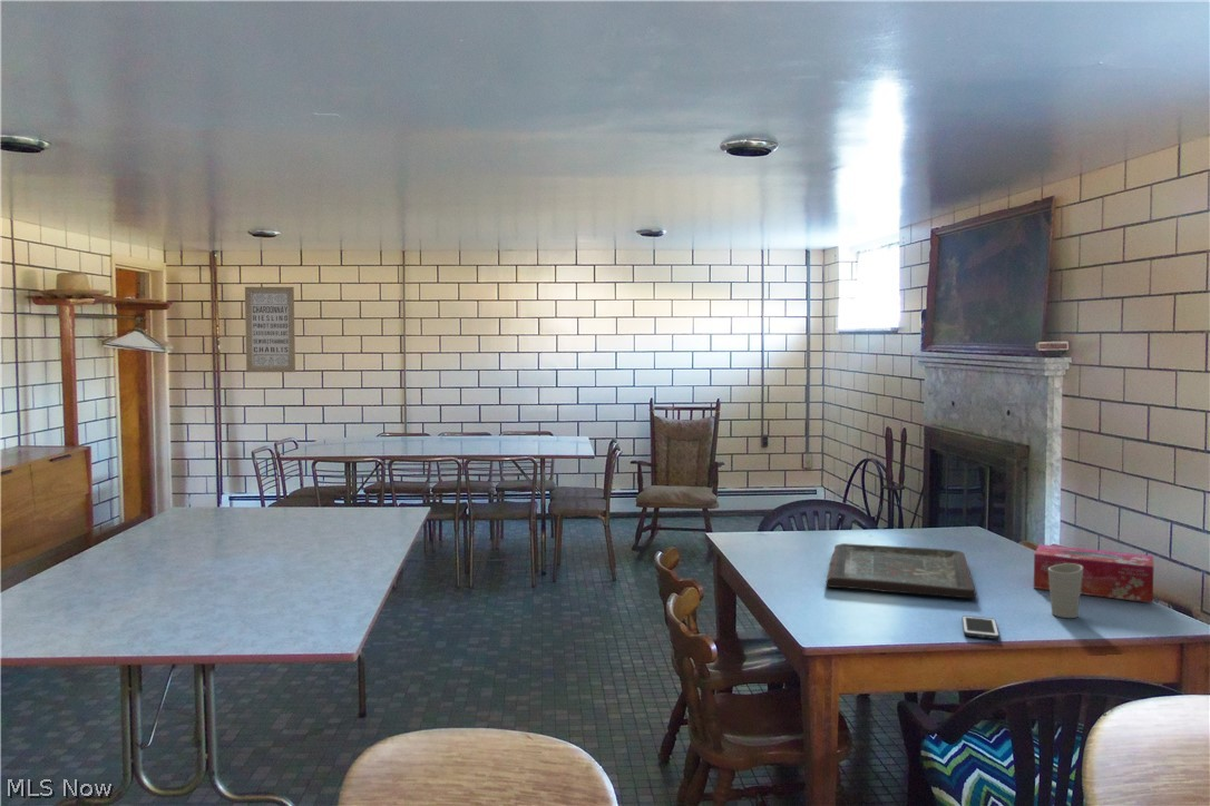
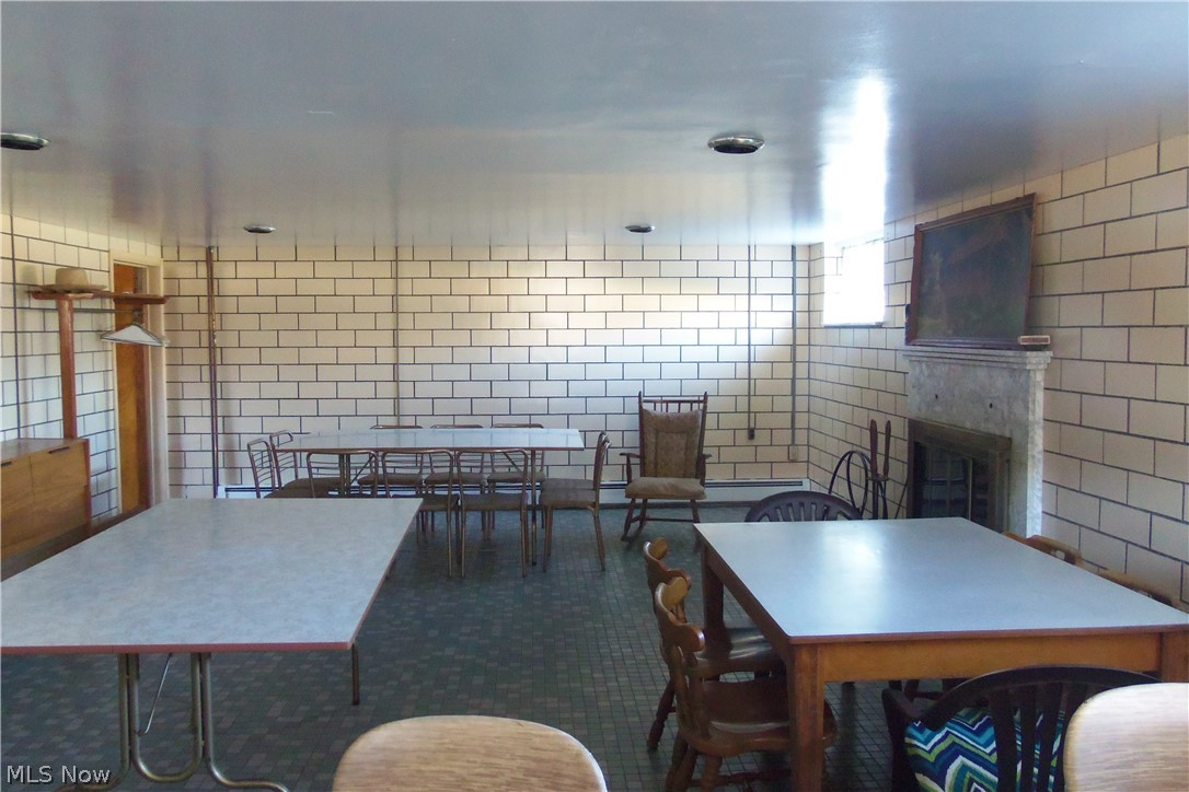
- cup [1048,563,1083,619]
- board game [824,542,977,599]
- tissue box [1033,543,1154,604]
- cell phone [962,615,1001,640]
- wall art [244,286,296,373]
